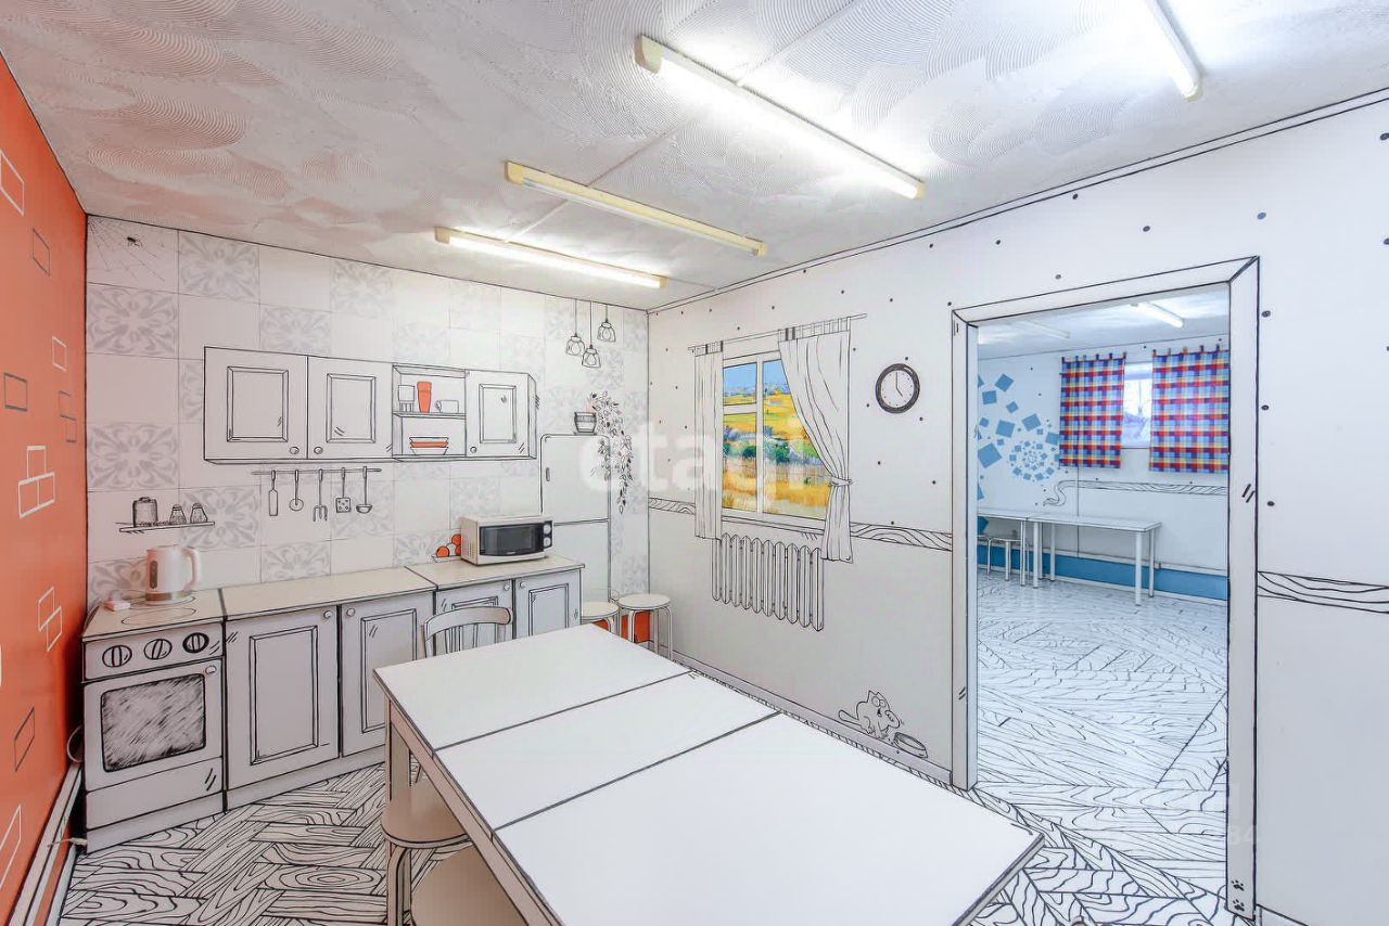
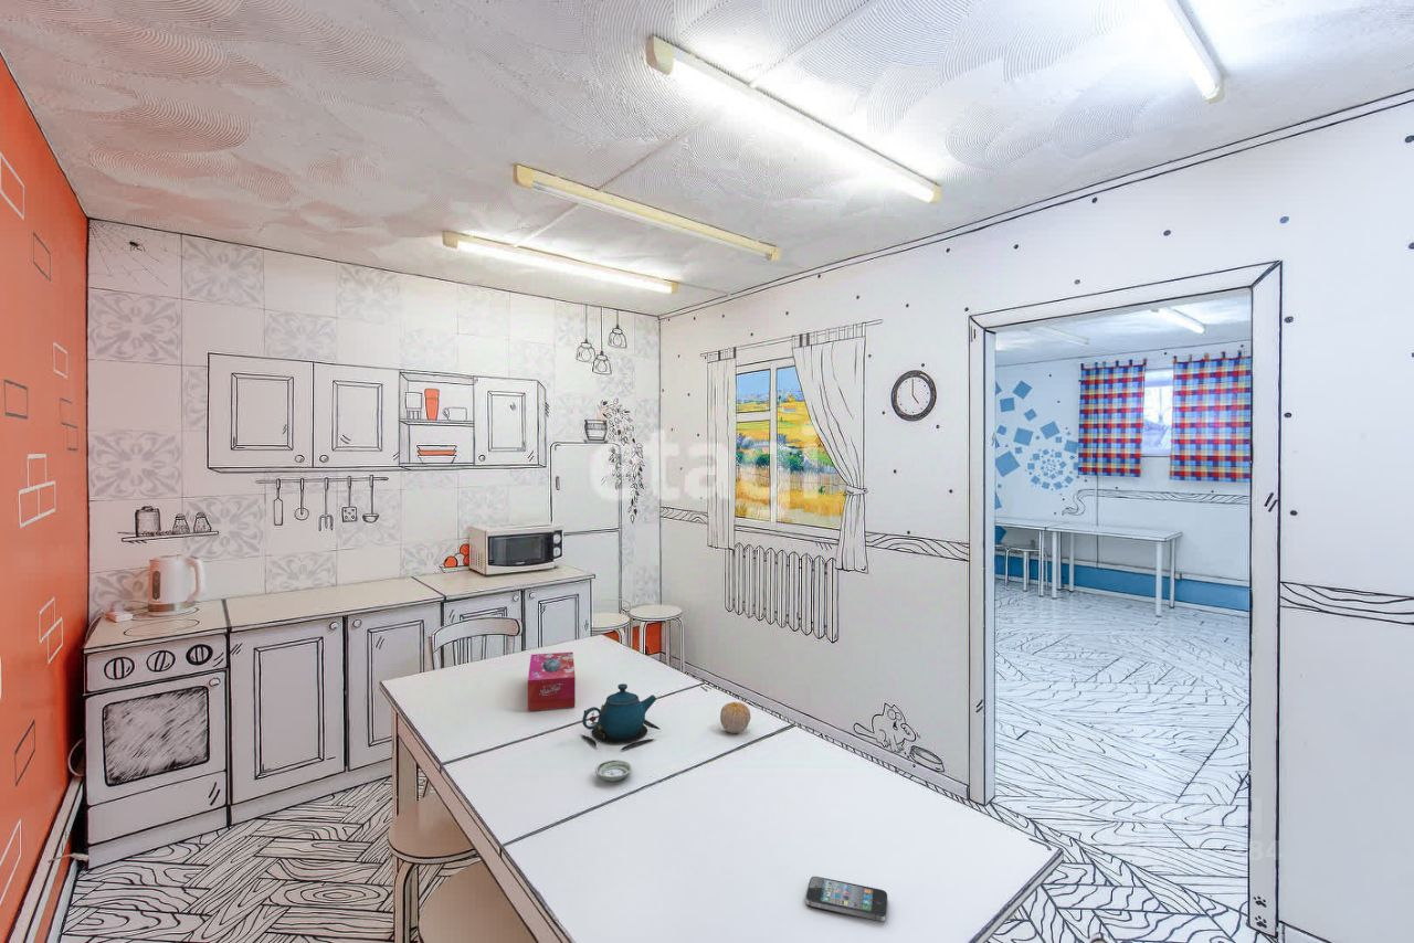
+ fruit [719,701,752,734]
+ saucer [594,759,633,783]
+ teapot [579,682,661,751]
+ smartphone [805,876,888,923]
+ tissue box [527,651,577,712]
